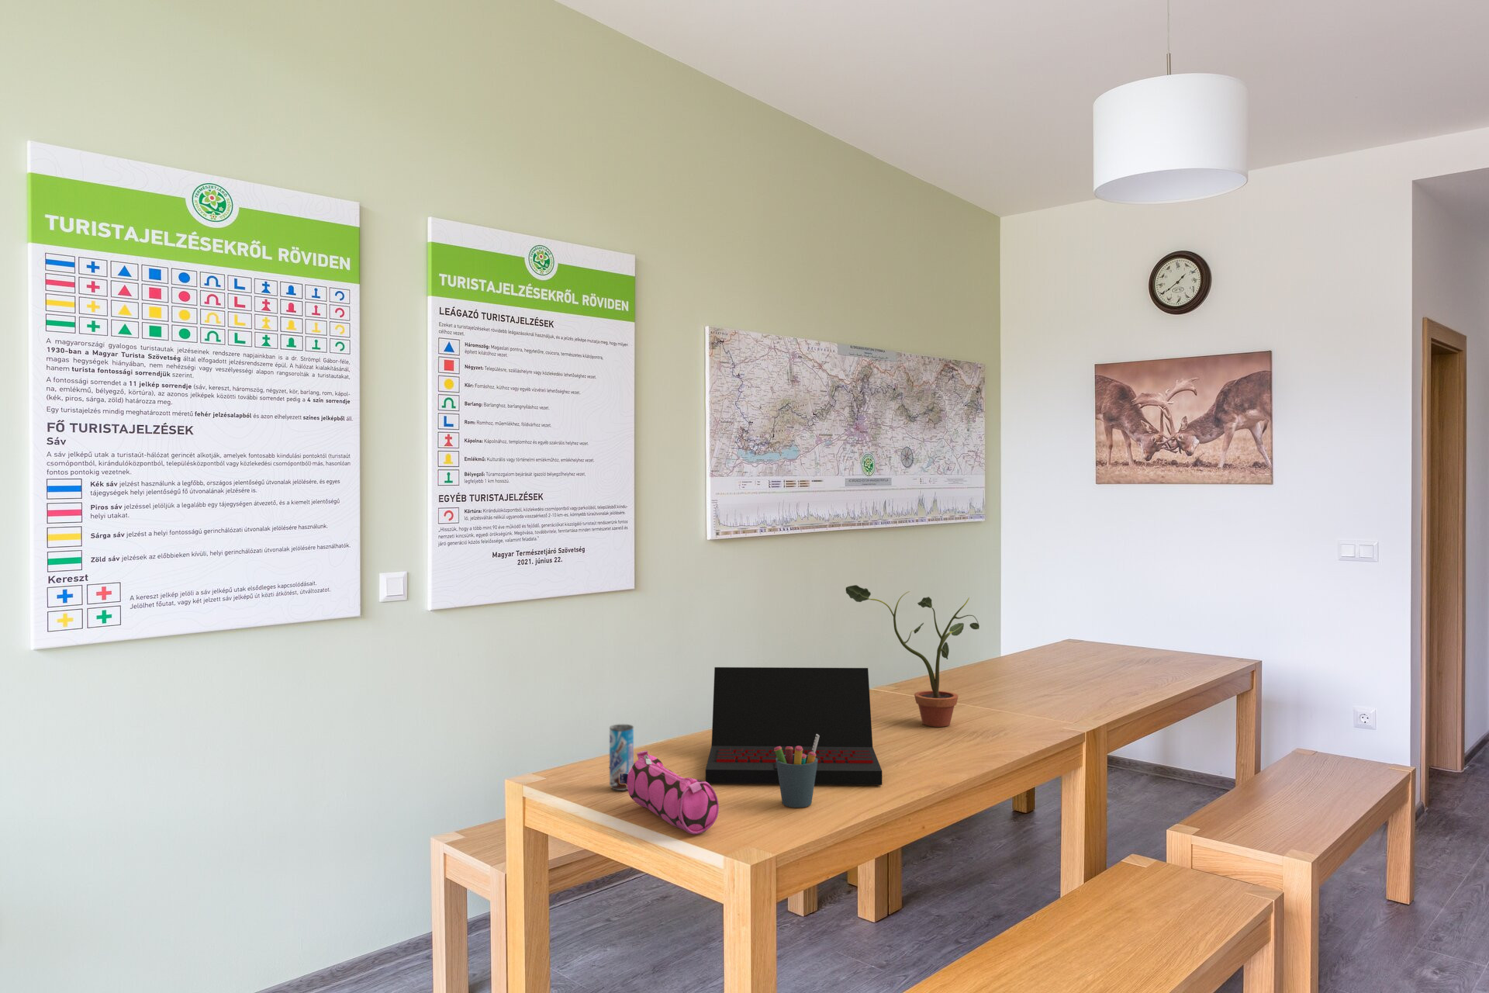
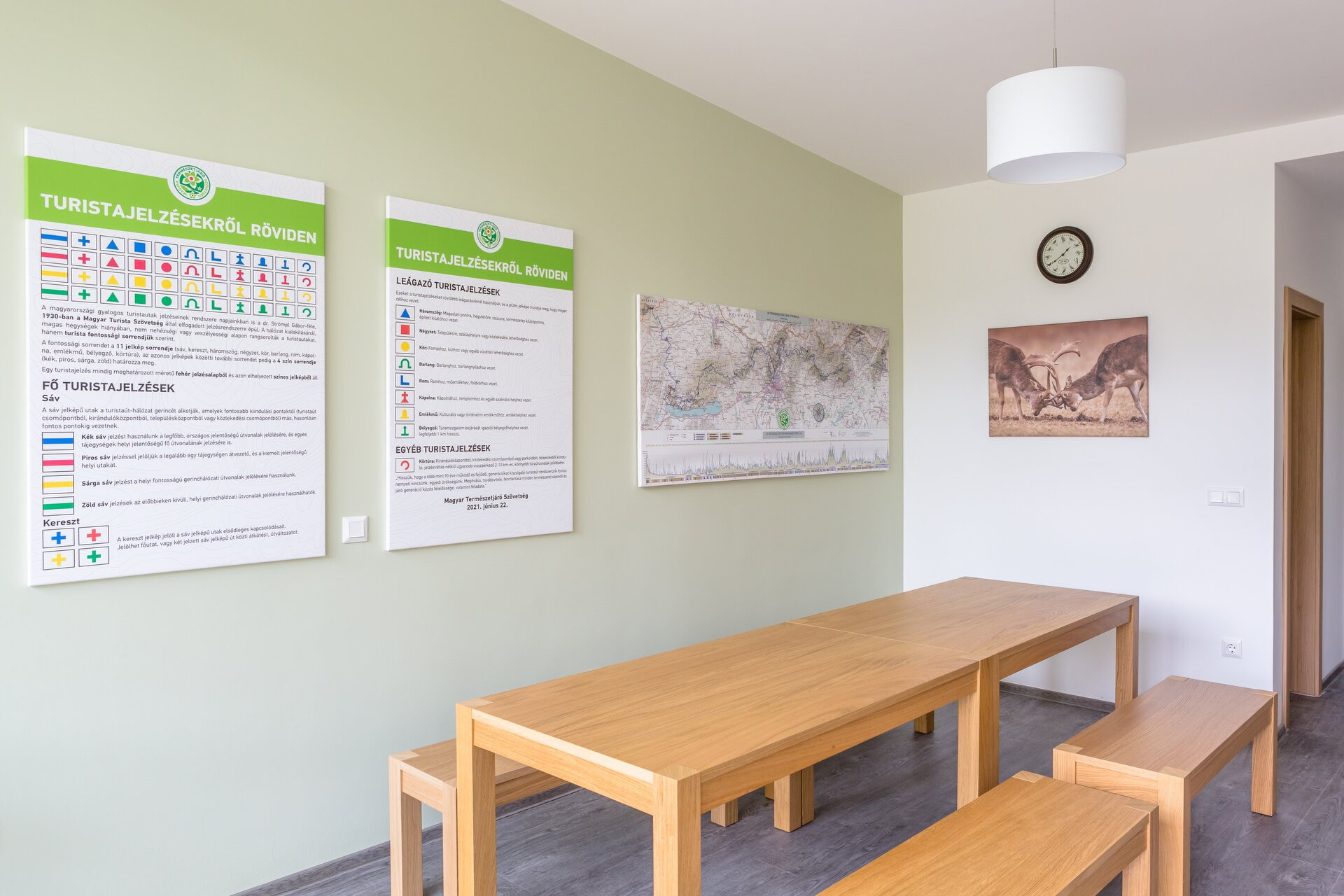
- potted plant [845,584,980,728]
- laptop [705,666,883,786]
- pencil case [619,750,720,835]
- beverage can [608,724,635,791]
- pen holder [774,734,820,808]
